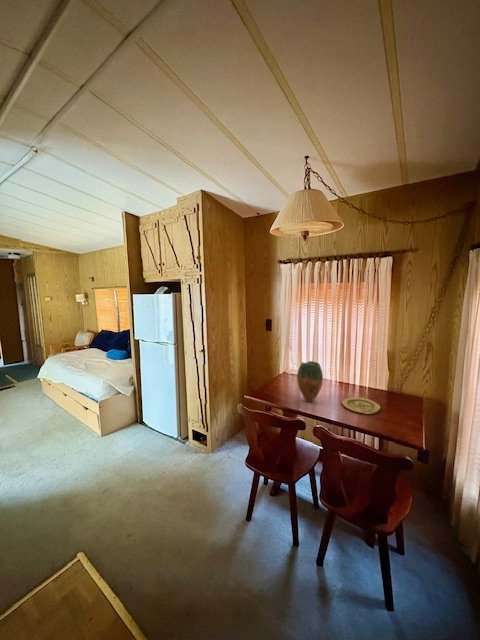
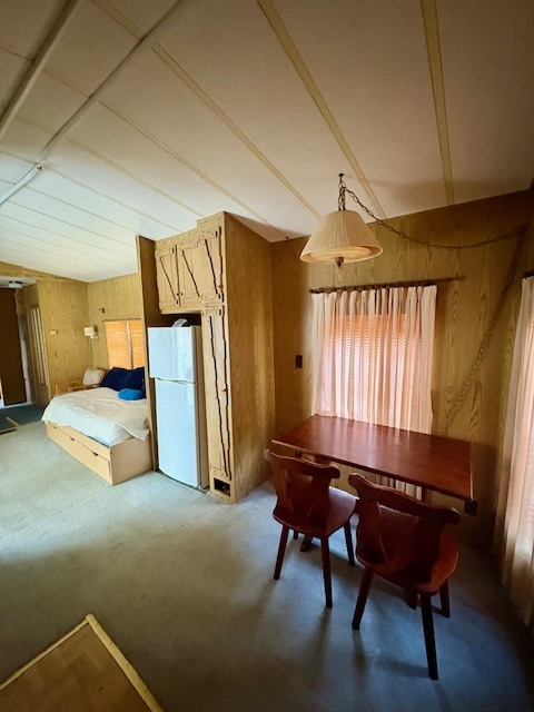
- vase [296,360,324,403]
- plate [341,396,381,415]
